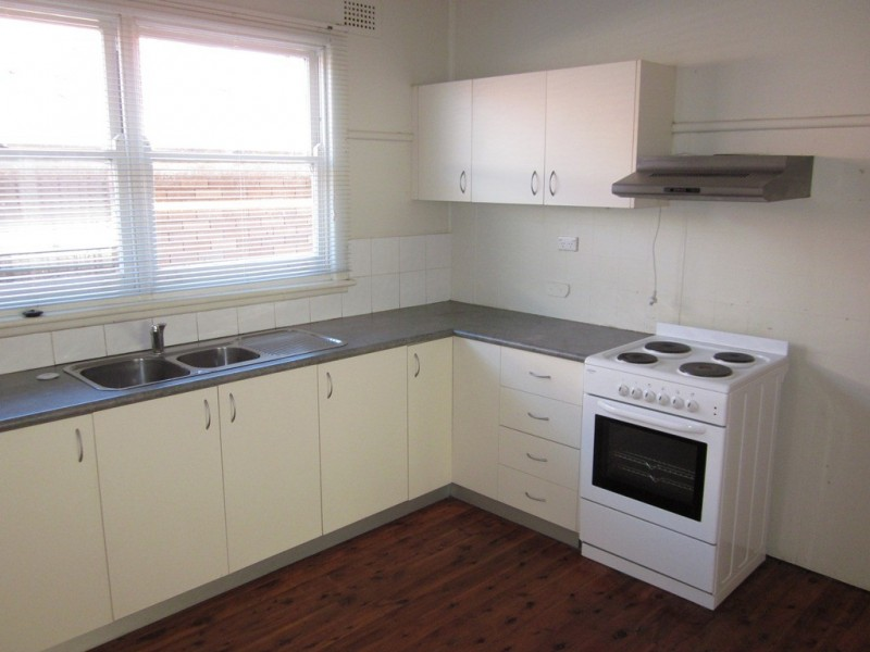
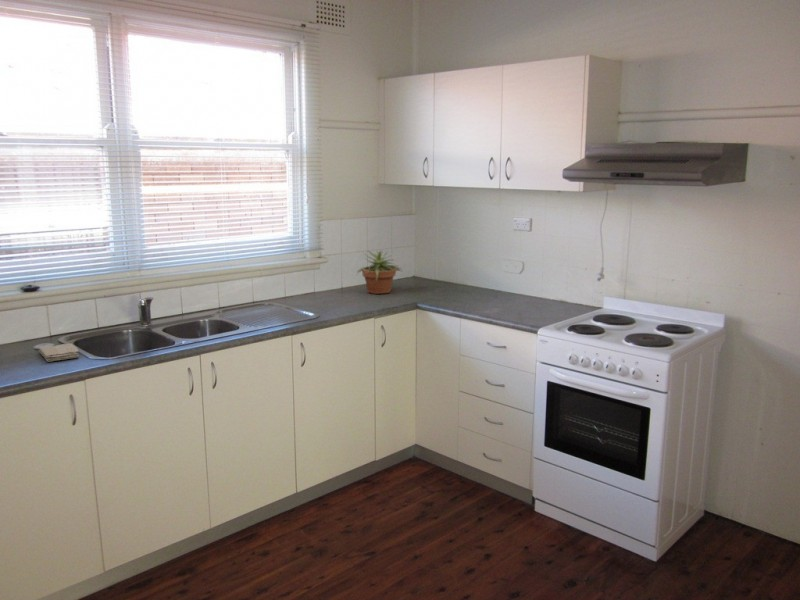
+ washcloth [38,343,80,363]
+ potted plant [355,249,402,295]
